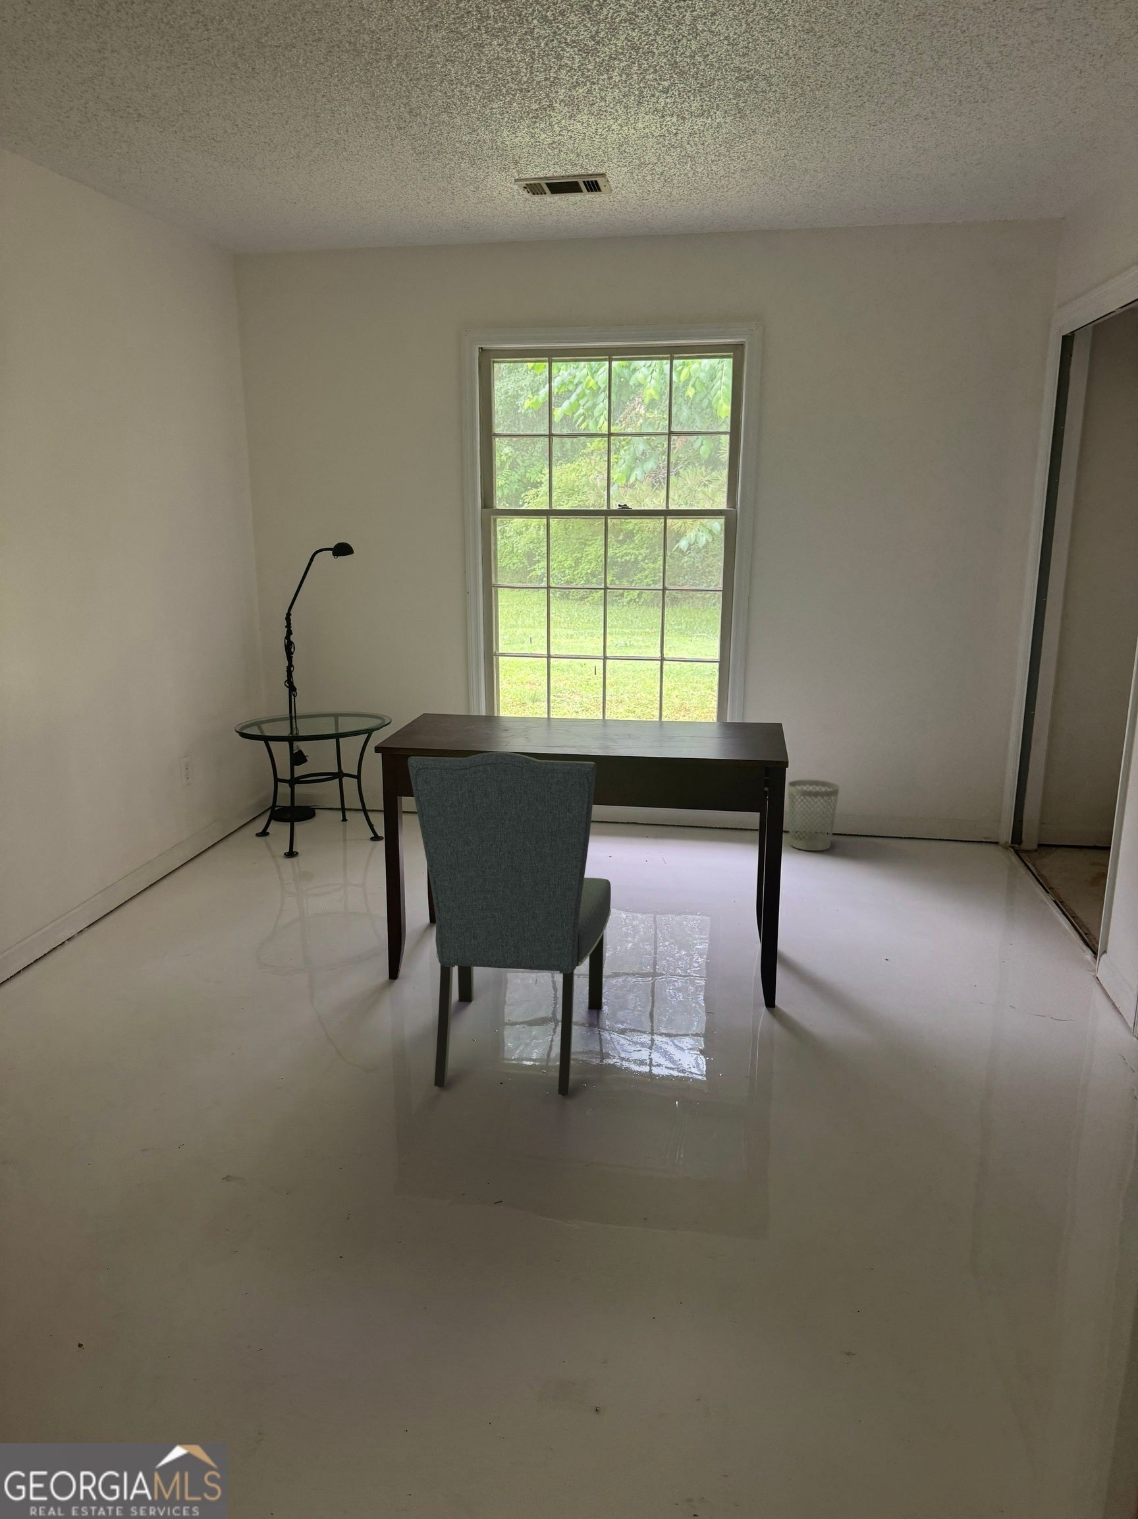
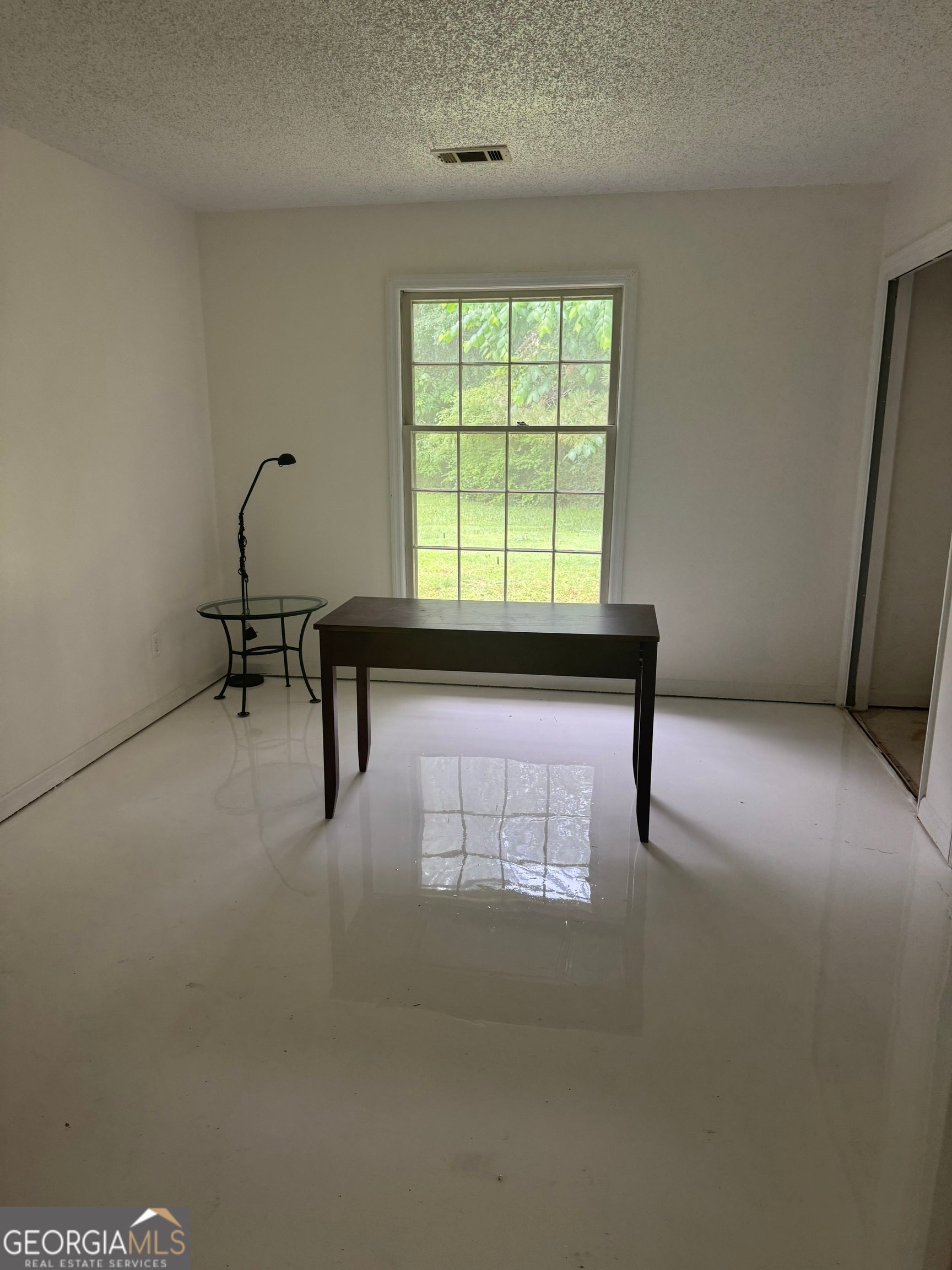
- wastebasket [787,780,840,852]
- chair [406,751,612,1097]
